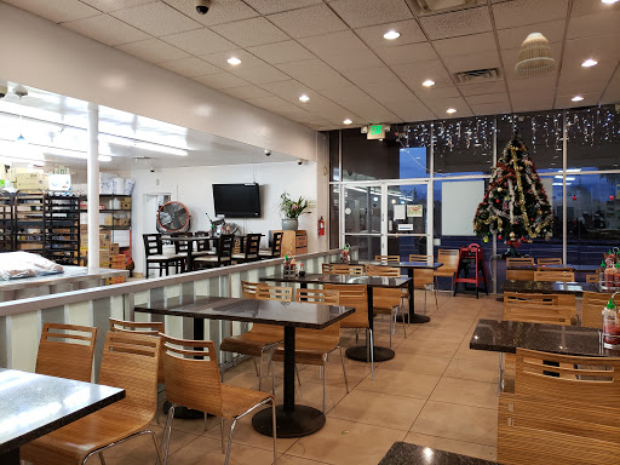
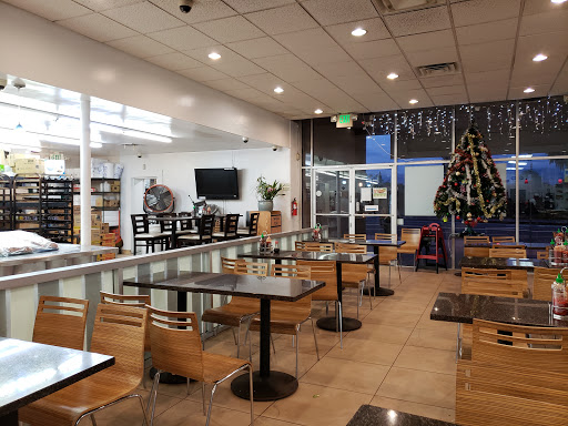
- lamp shade [513,31,557,78]
